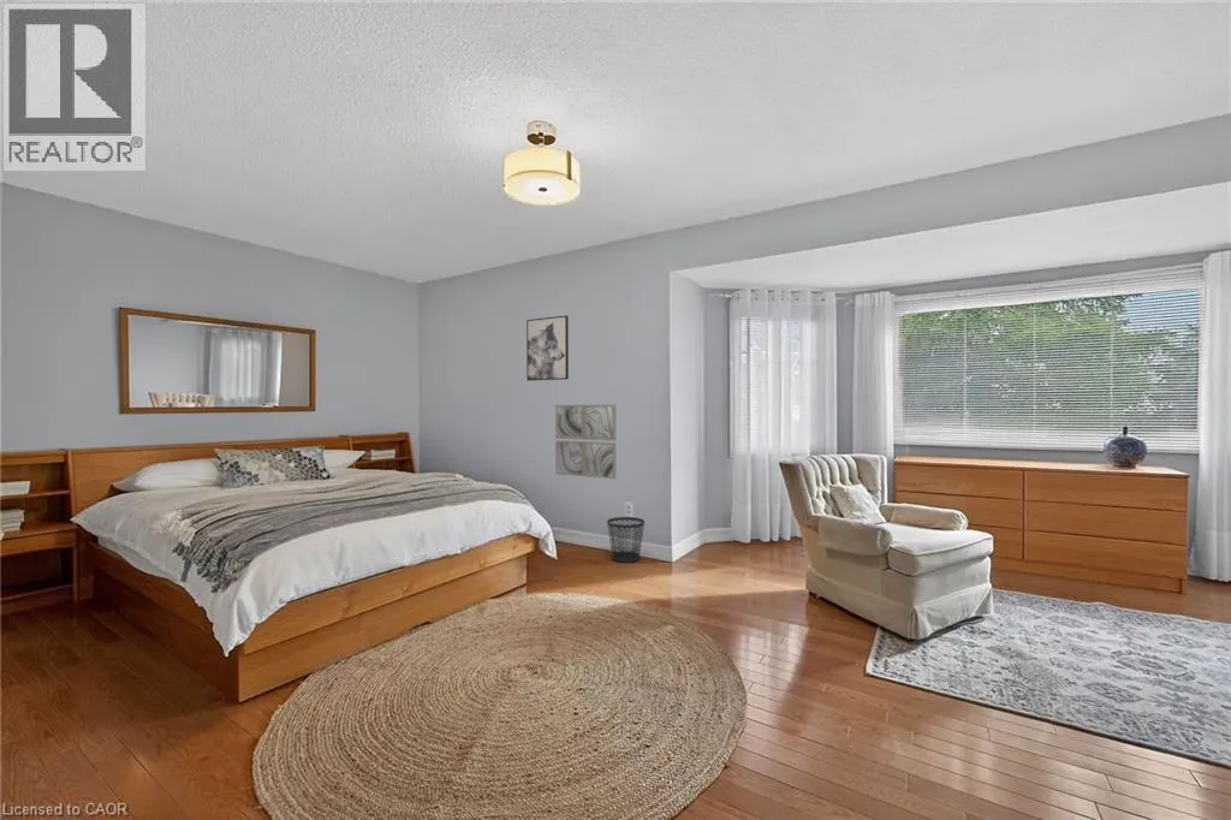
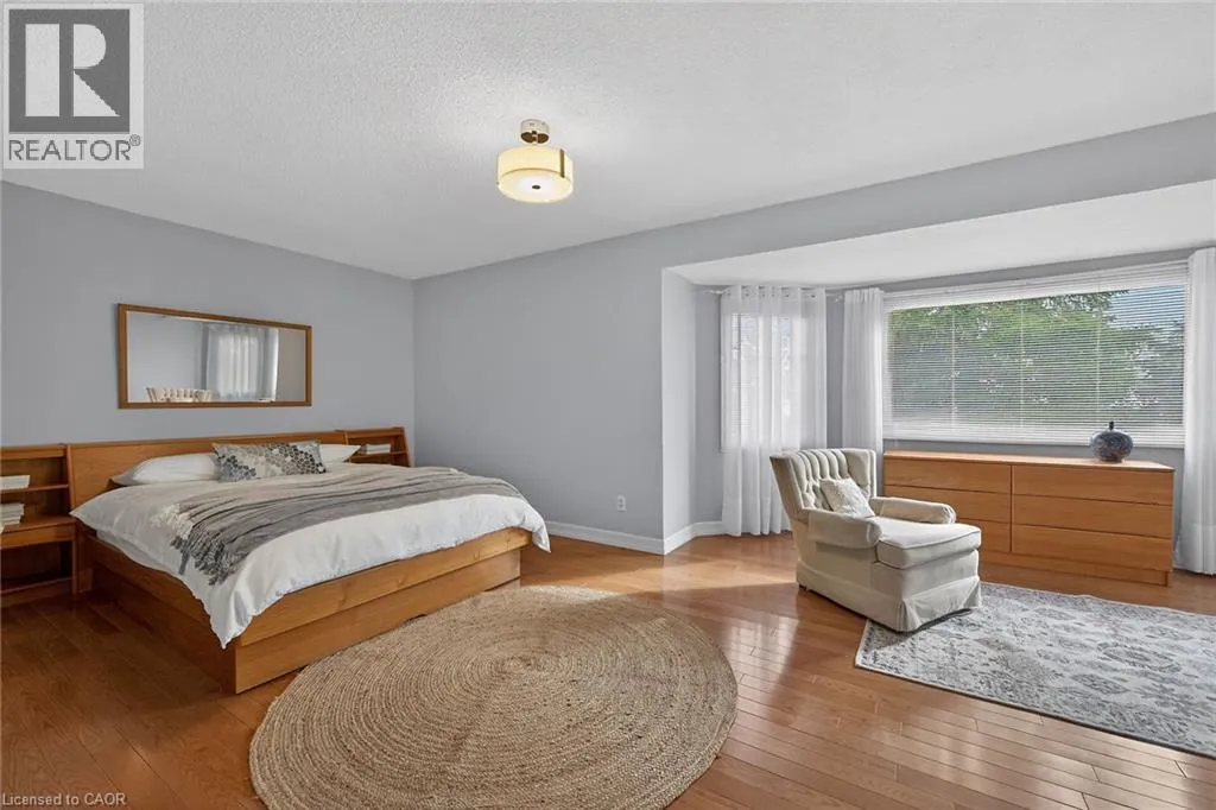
- wall art [554,404,617,480]
- wastebasket [606,516,646,564]
- wall art [525,315,570,382]
